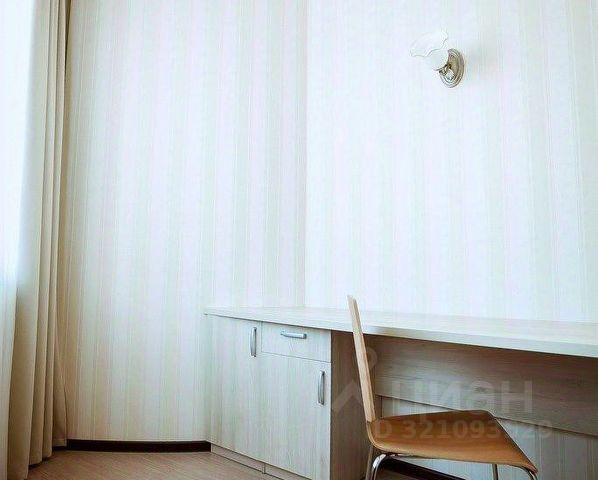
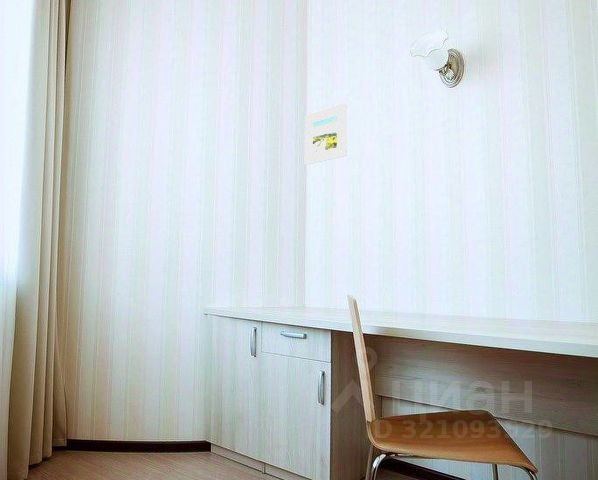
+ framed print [304,102,348,166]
